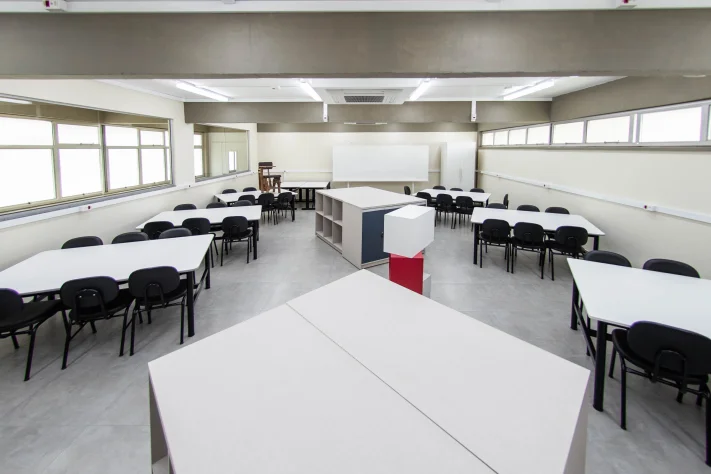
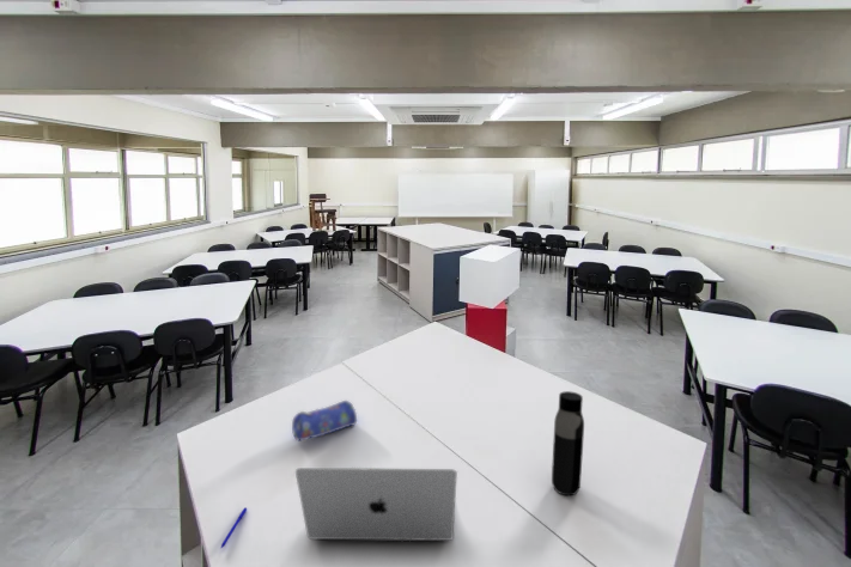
+ pencil case [291,400,358,441]
+ laptop [294,467,458,542]
+ water bottle [551,390,585,496]
+ pen [219,506,248,550]
